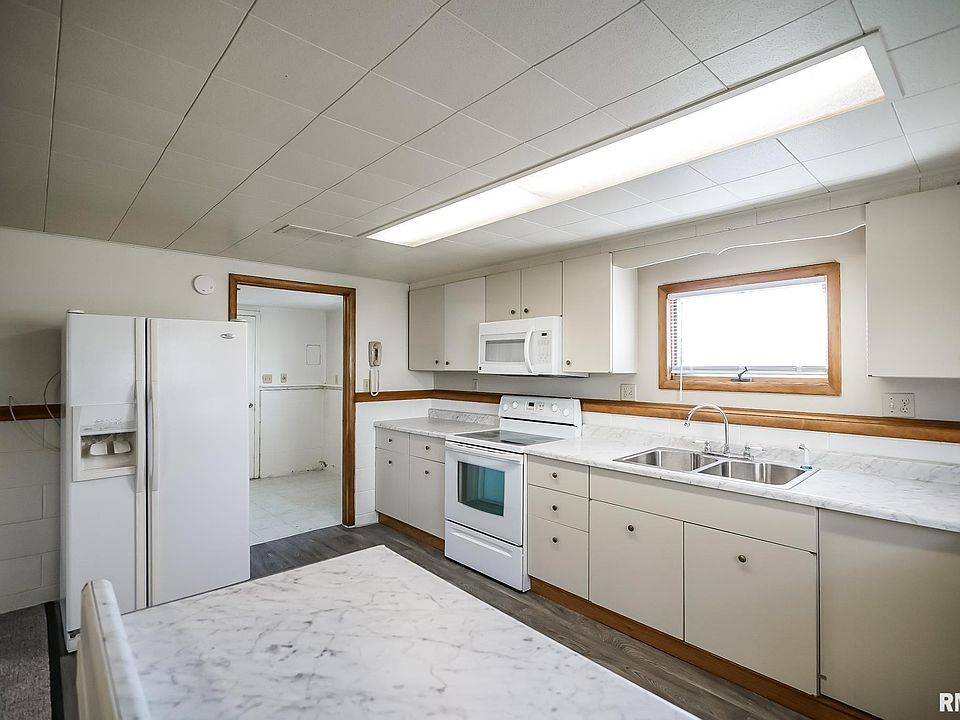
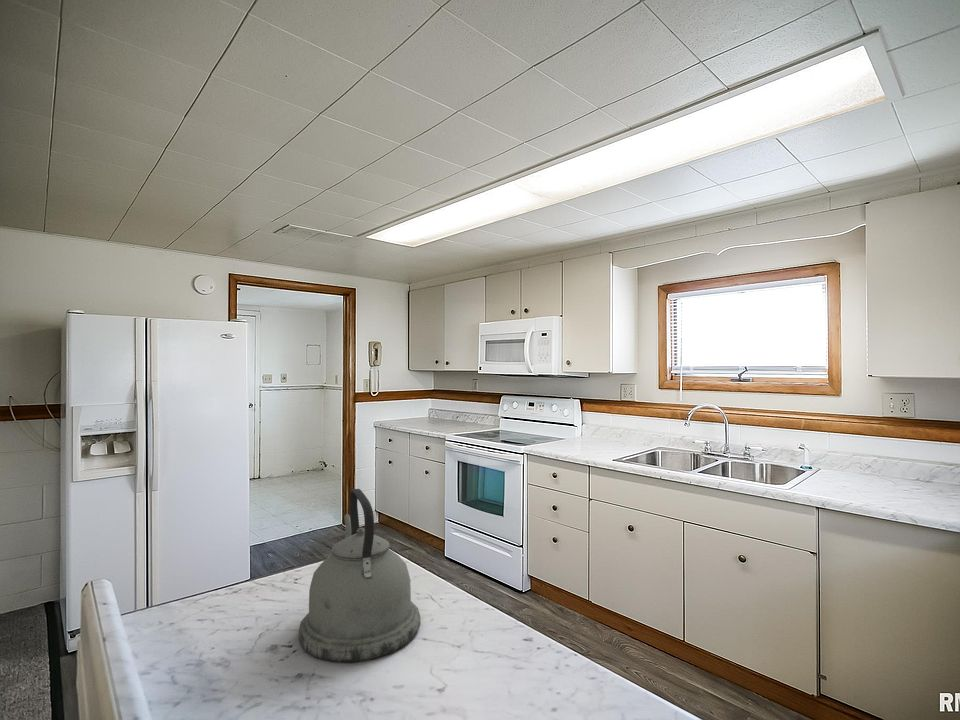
+ kettle [297,488,422,663]
